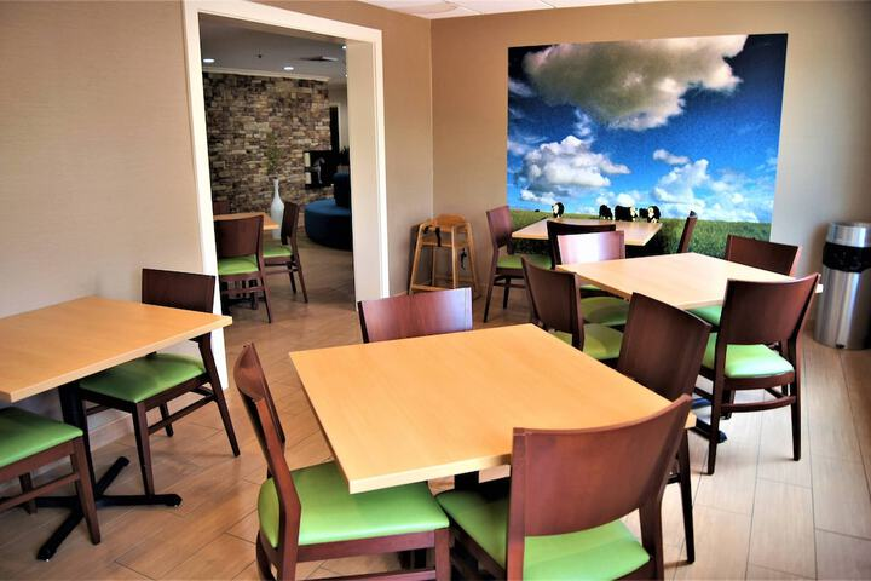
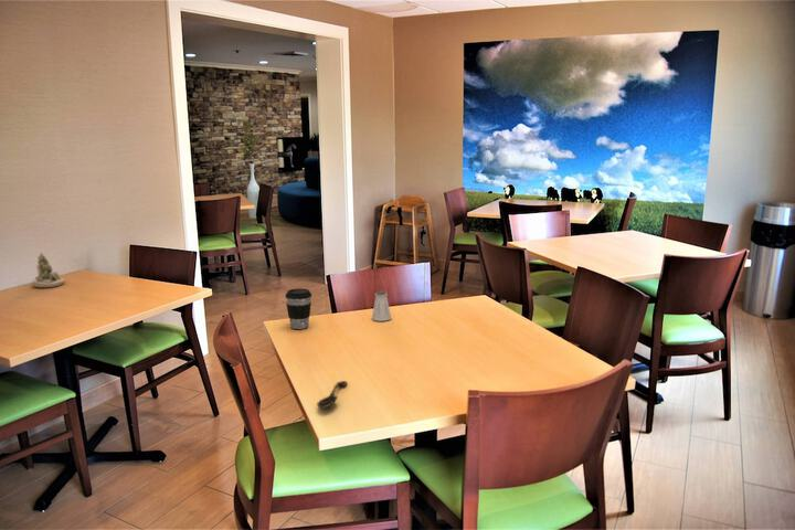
+ spoon [316,380,348,409]
+ saltshaker [371,290,392,322]
+ succulent planter [31,251,65,288]
+ coffee cup [284,287,312,330]
